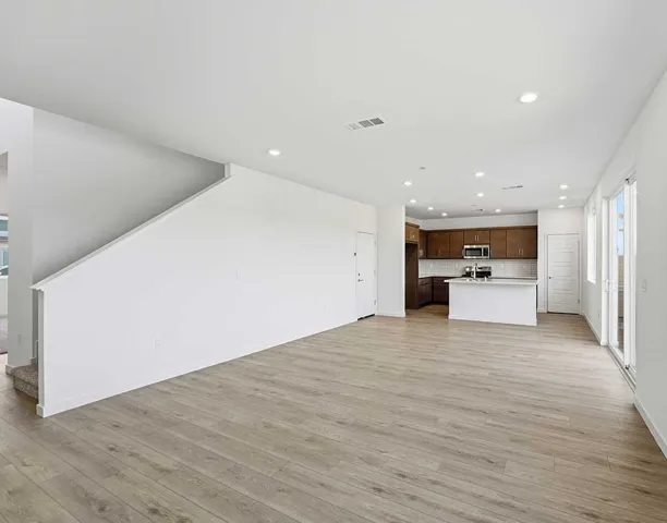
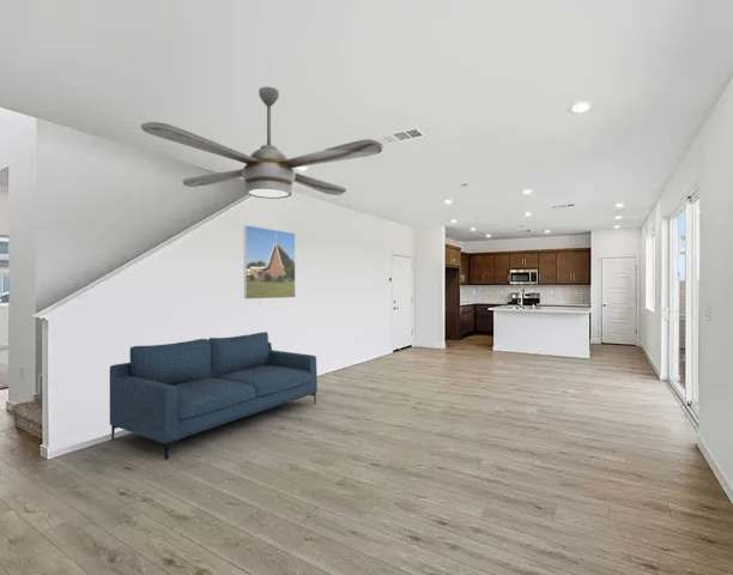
+ ceiling fan [140,86,383,200]
+ sofa [109,331,319,461]
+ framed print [243,224,297,301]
